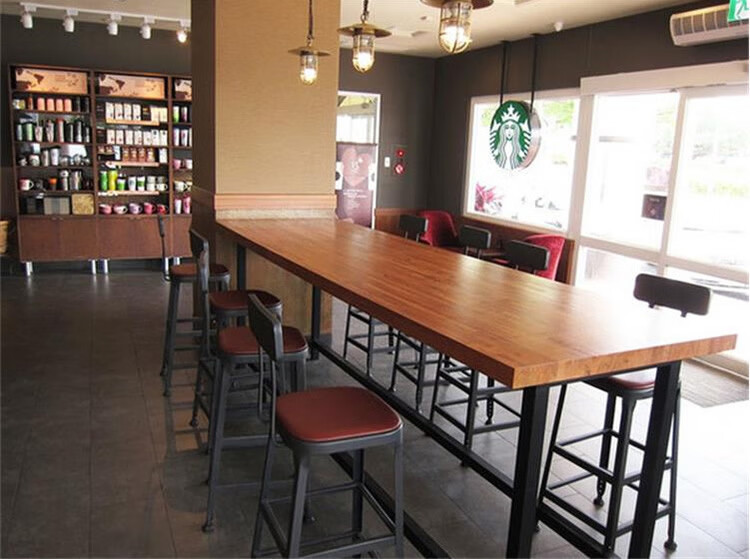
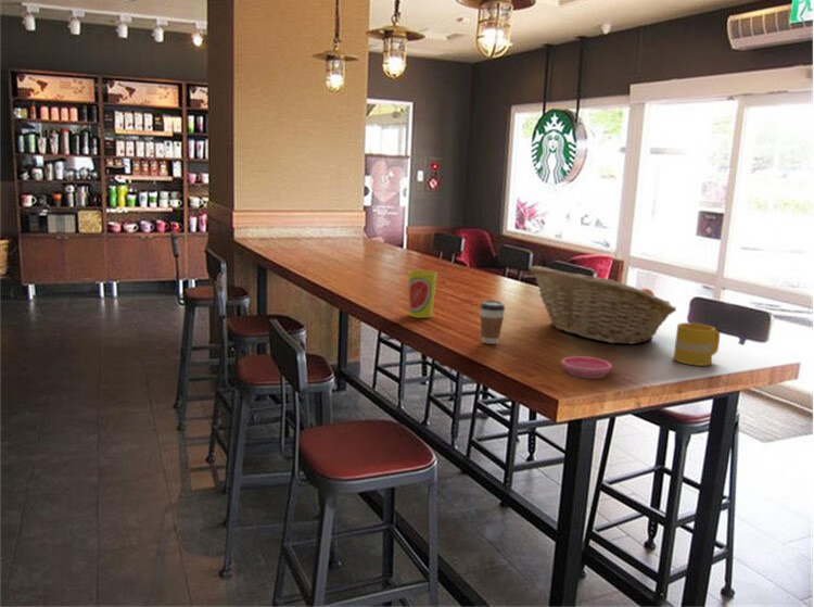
+ fruit basket [529,265,677,345]
+ saucer [561,355,613,380]
+ cup [407,269,438,319]
+ mug [673,321,721,367]
+ coffee cup [479,300,506,345]
